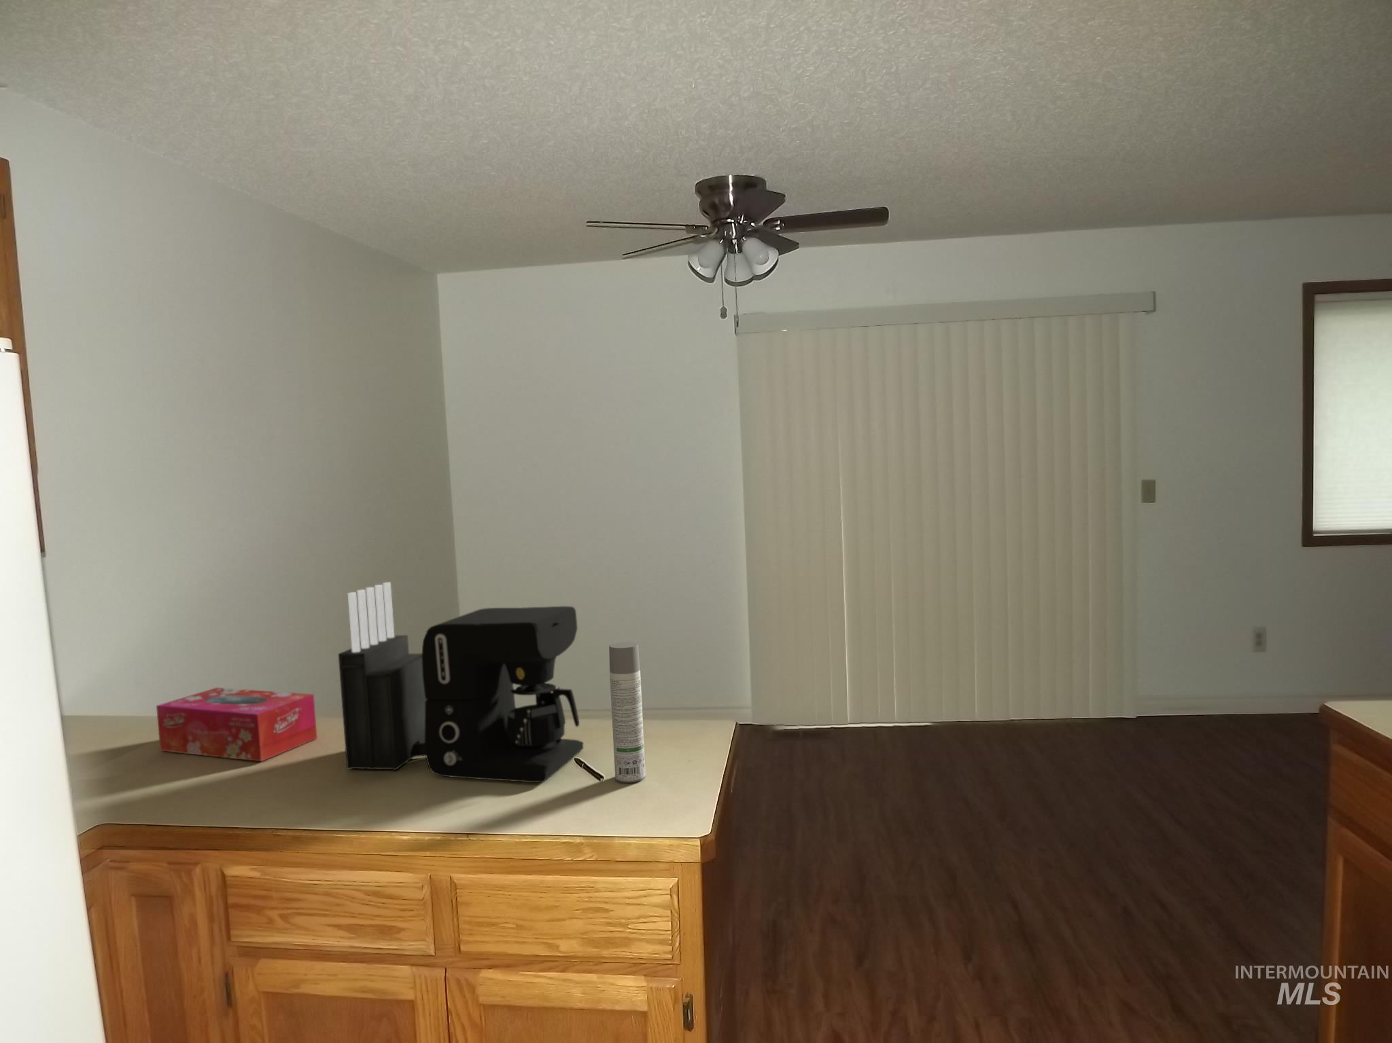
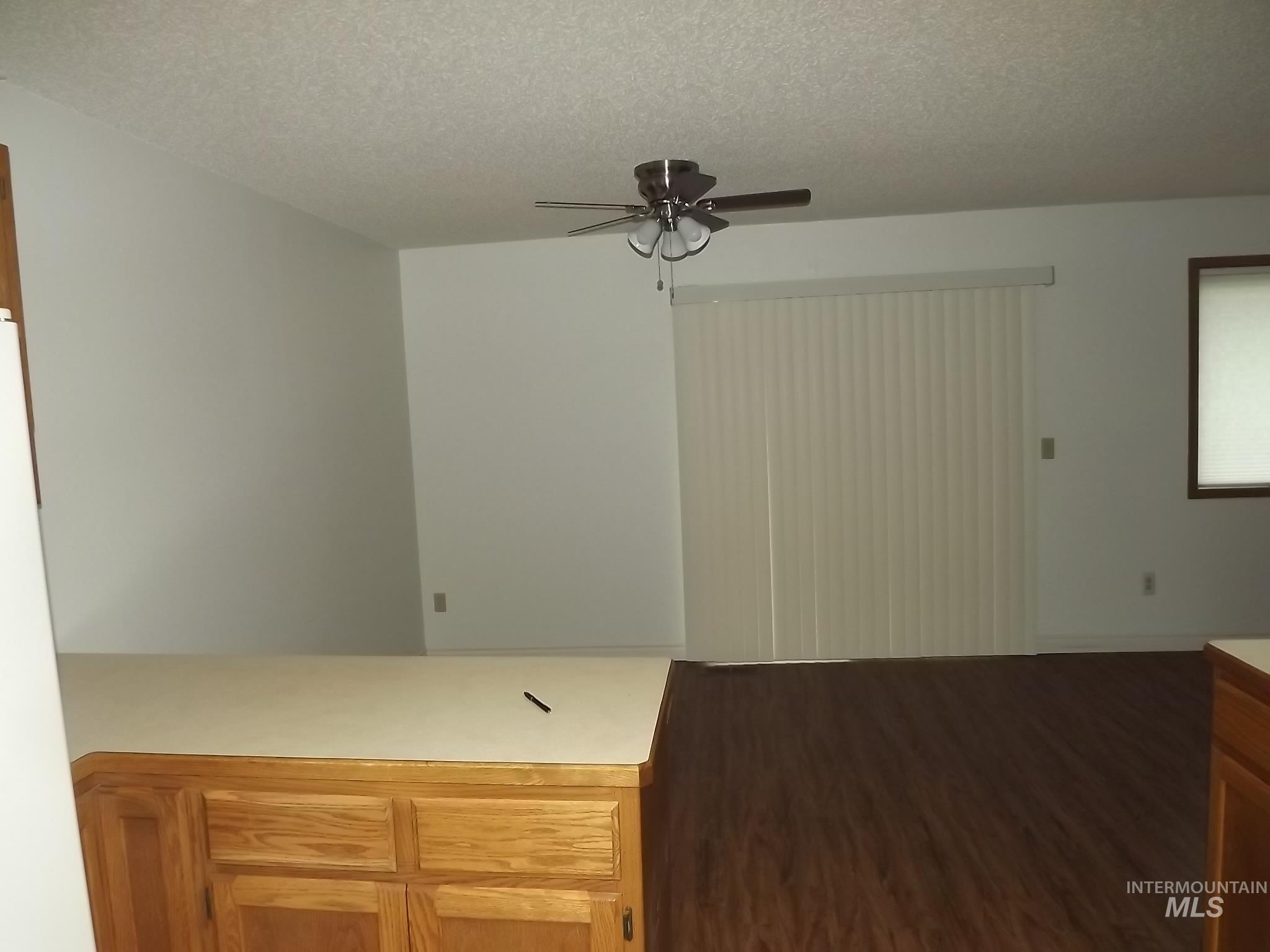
- knife block [338,582,426,770]
- tissue box [156,687,318,761]
- spray bottle [608,641,647,783]
- coffee maker [421,606,584,783]
